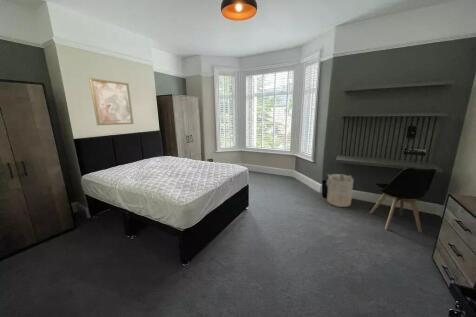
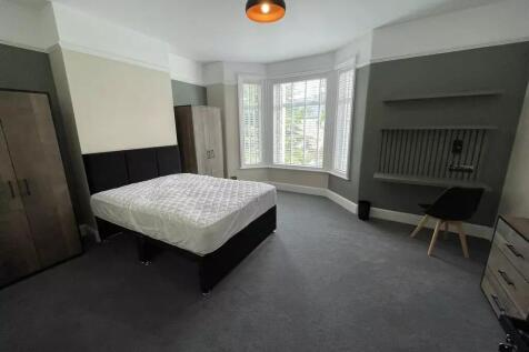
- laundry hamper [325,173,354,208]
- wall art [88,77,134,126]
